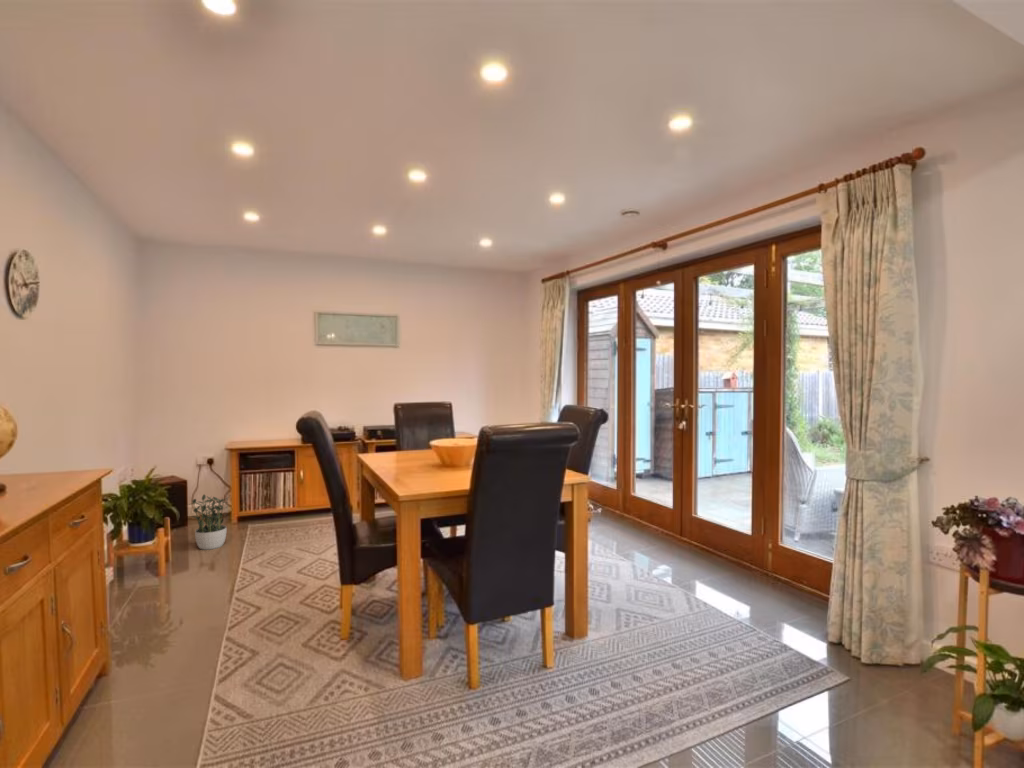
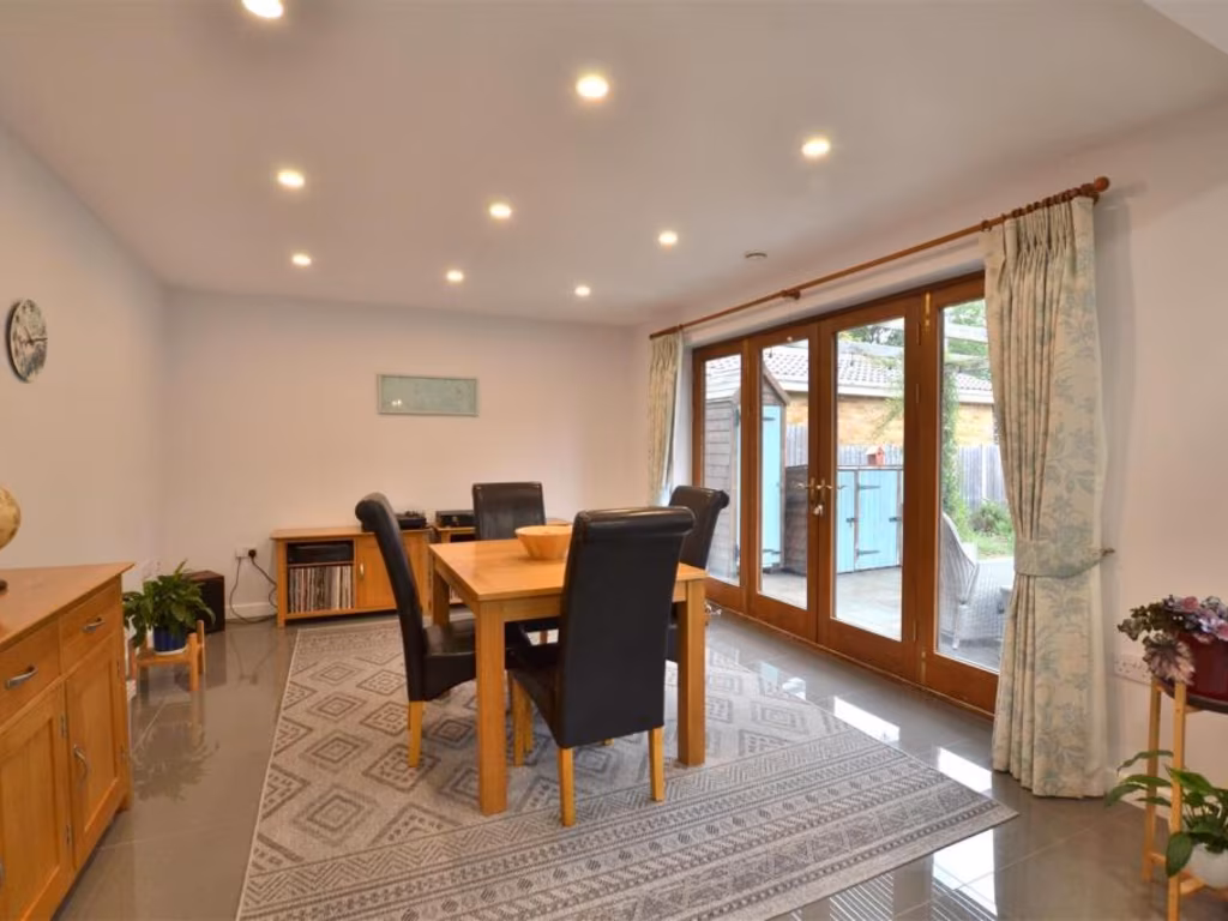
- potted plant [187,493,231,551]
